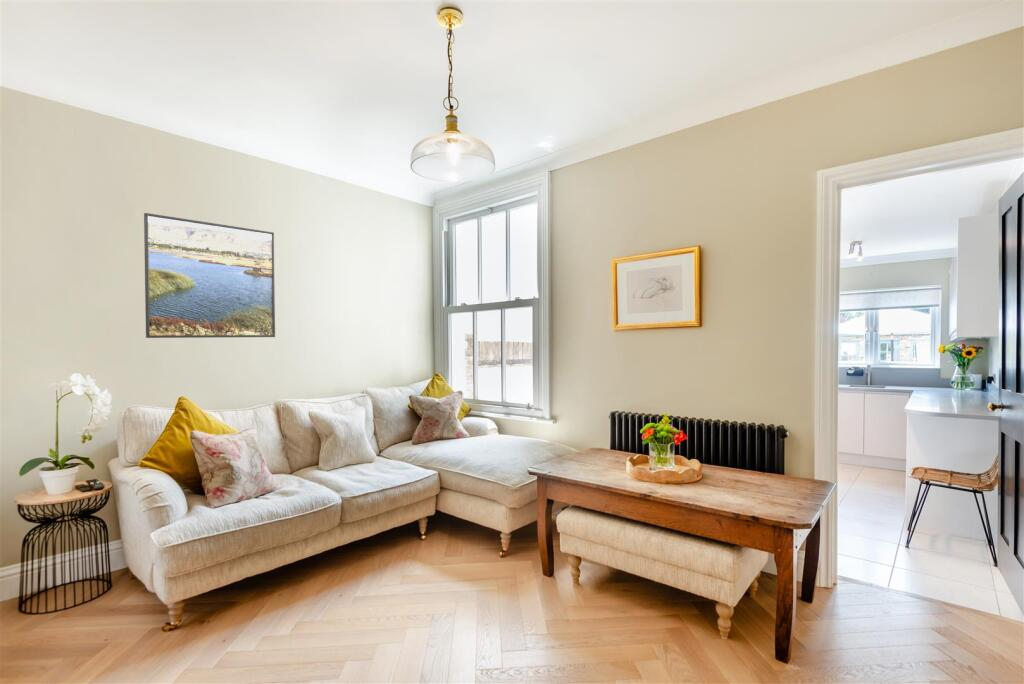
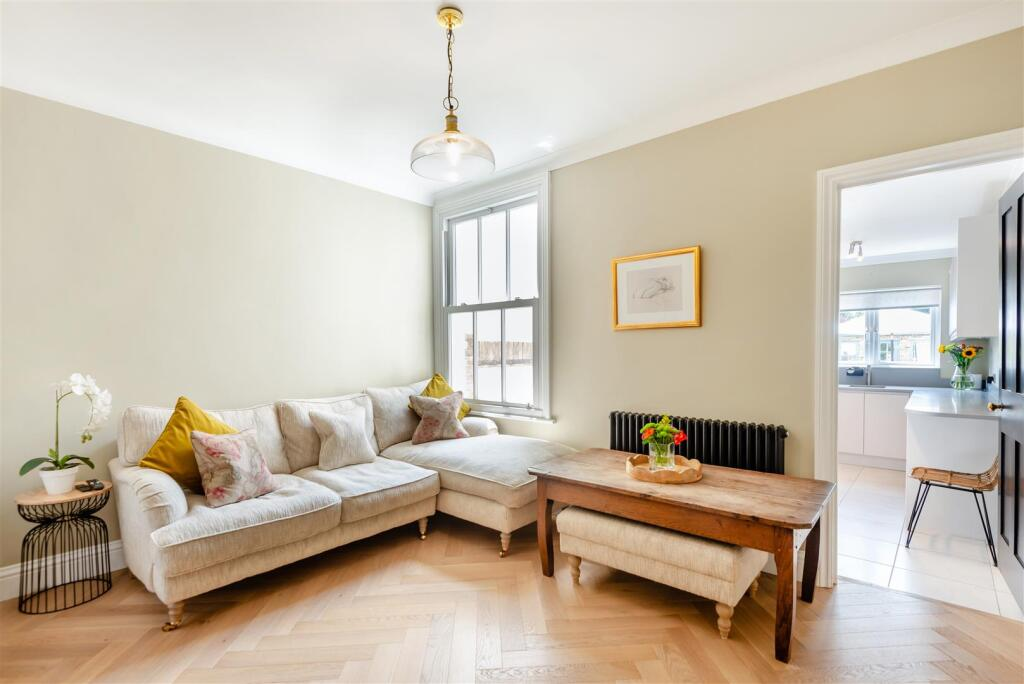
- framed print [143,212,276,339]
